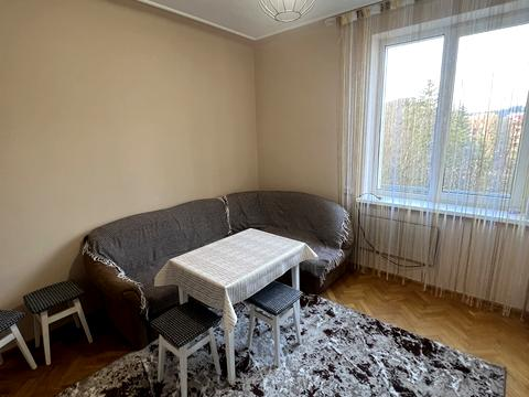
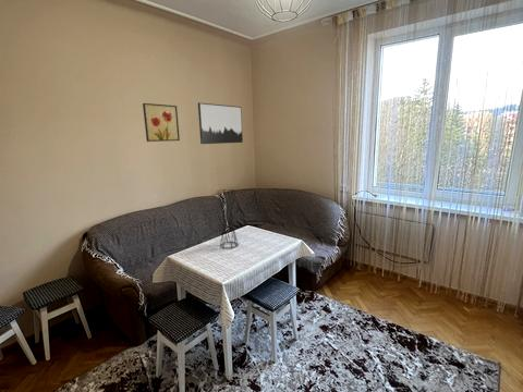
+ vase [216,188,240,249]
+ wall art [197,102,244,145]
+ wall art [142,102,181,143]
